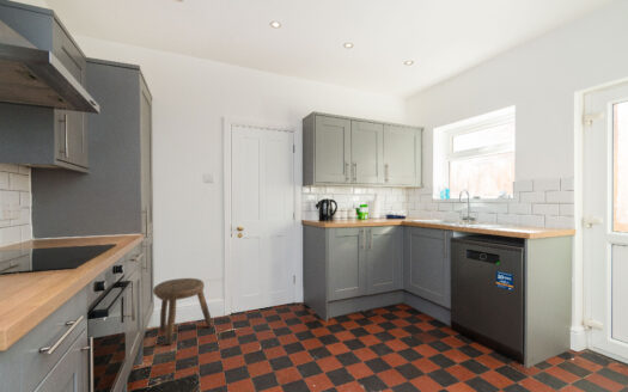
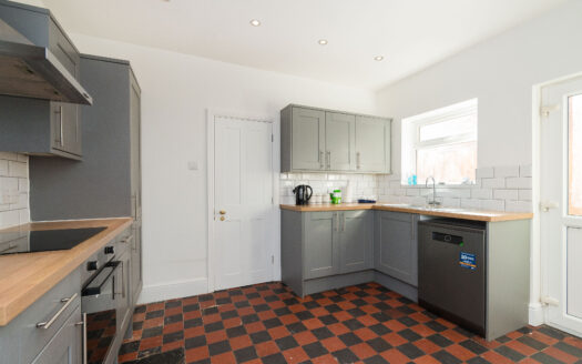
- stool [152,277,214,345]
